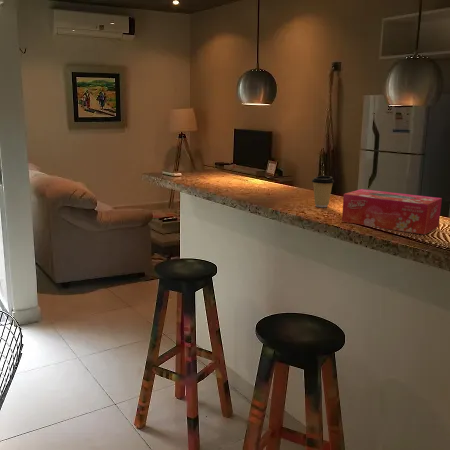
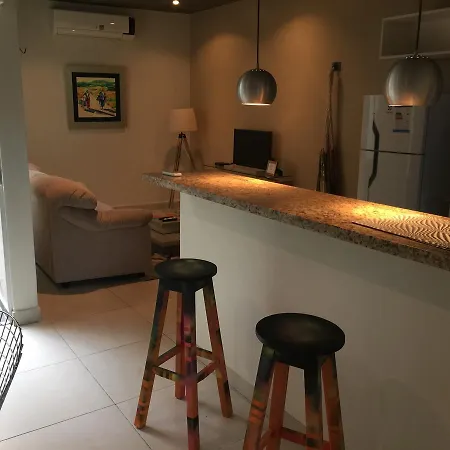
- coffee cup [311,175,335,208]
- tissue box [341,188,443,236]
